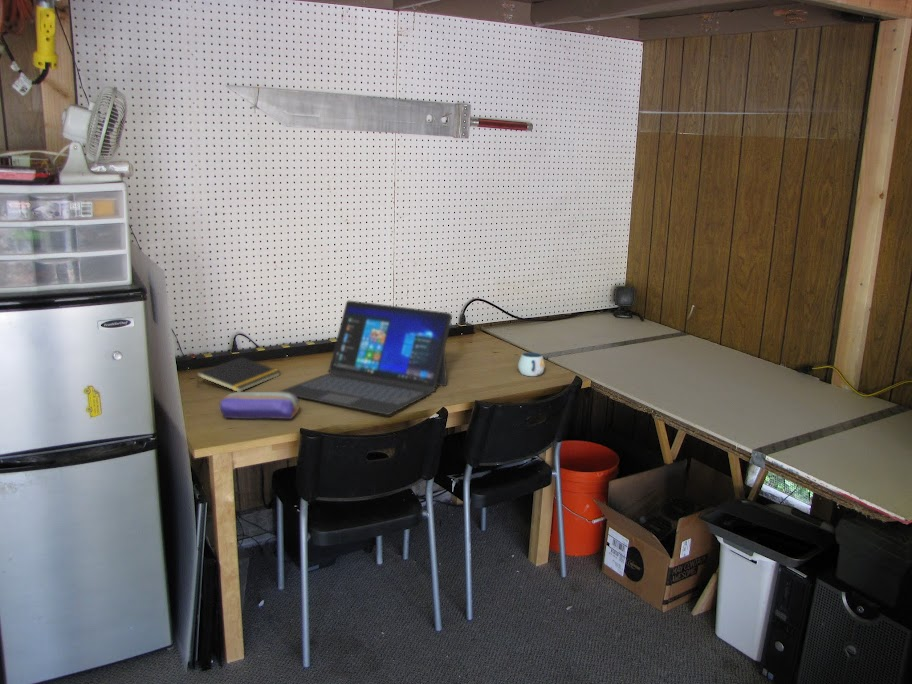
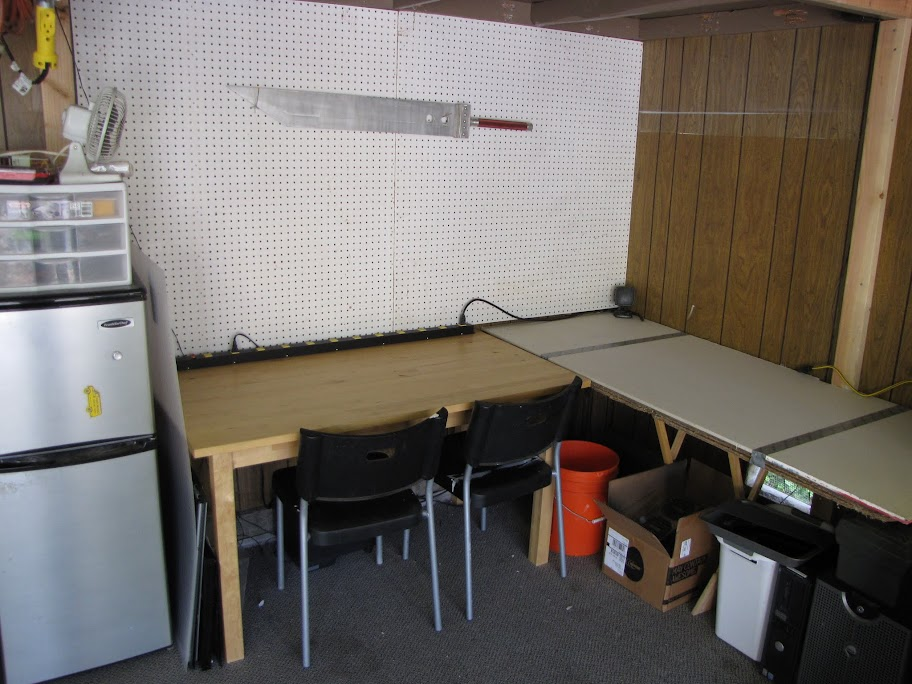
- pencil case [219,391,301,420]
- laptop [277,299,453,416]
- notepad [196,356,282,392]
- mug [517,352,546,377]
